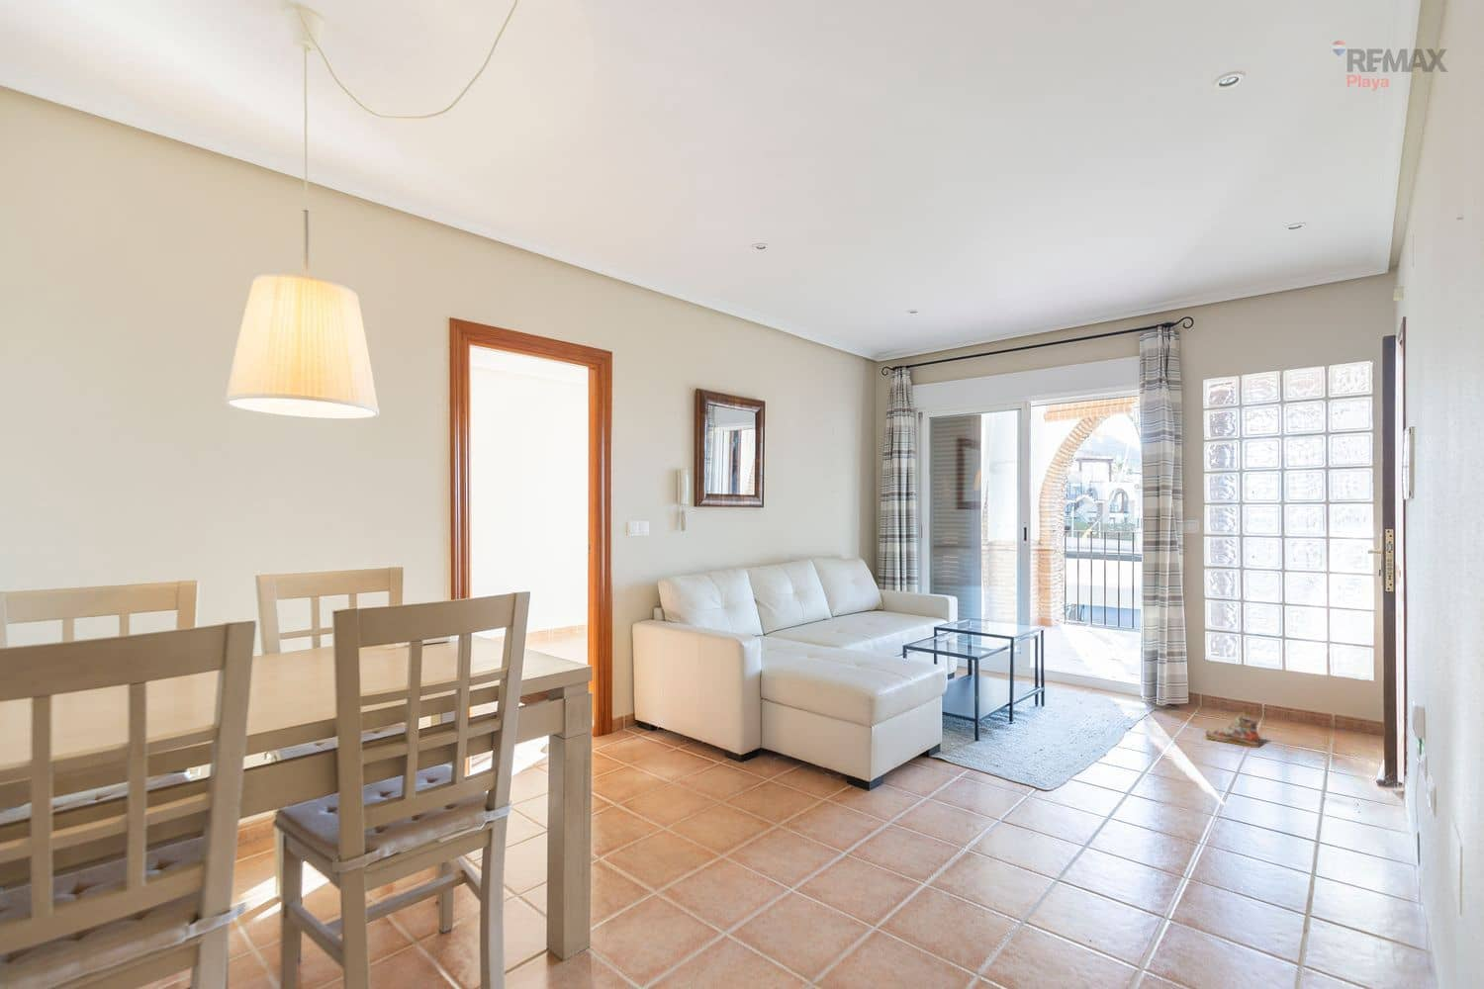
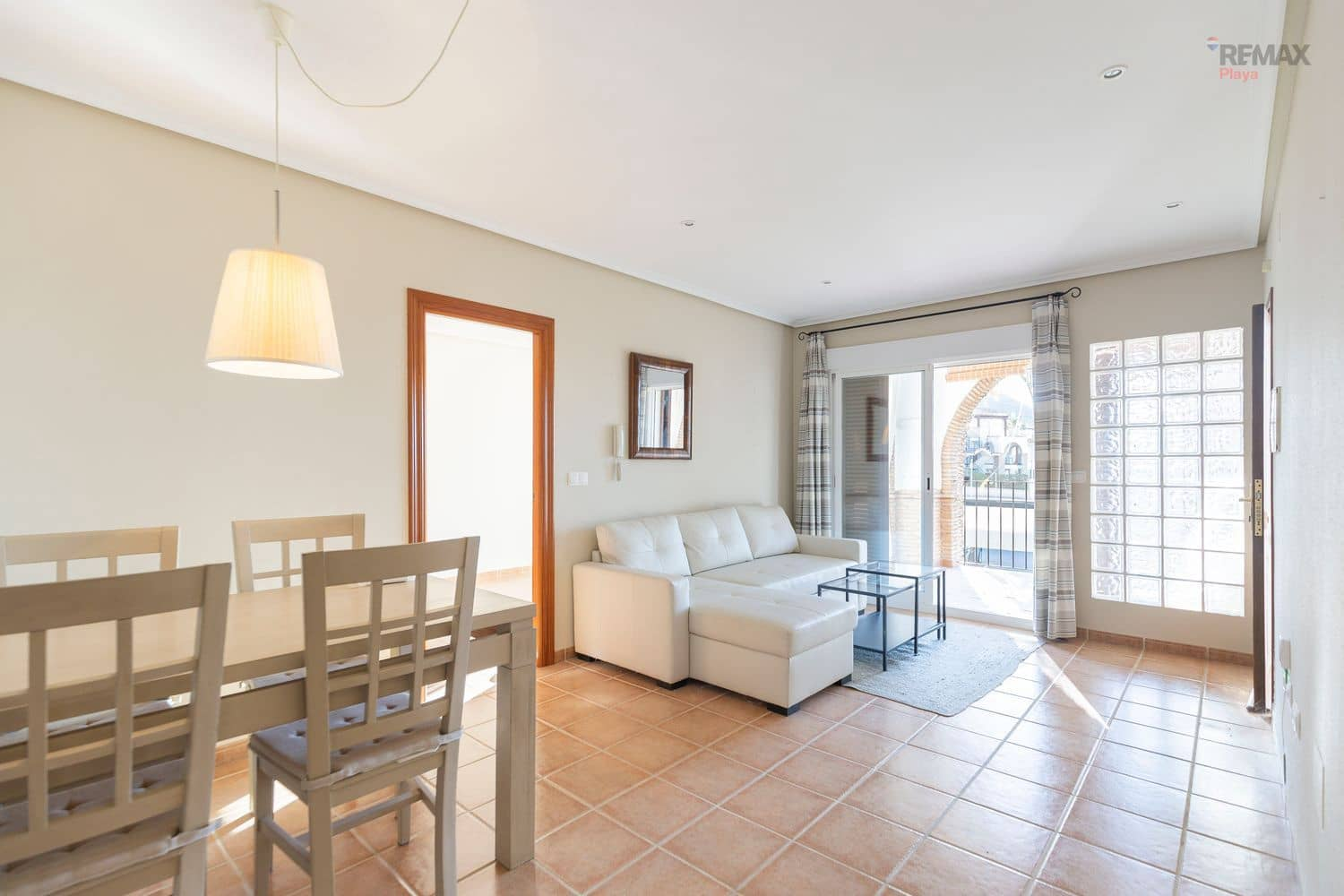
- shoe [1205,711,1261,748]
